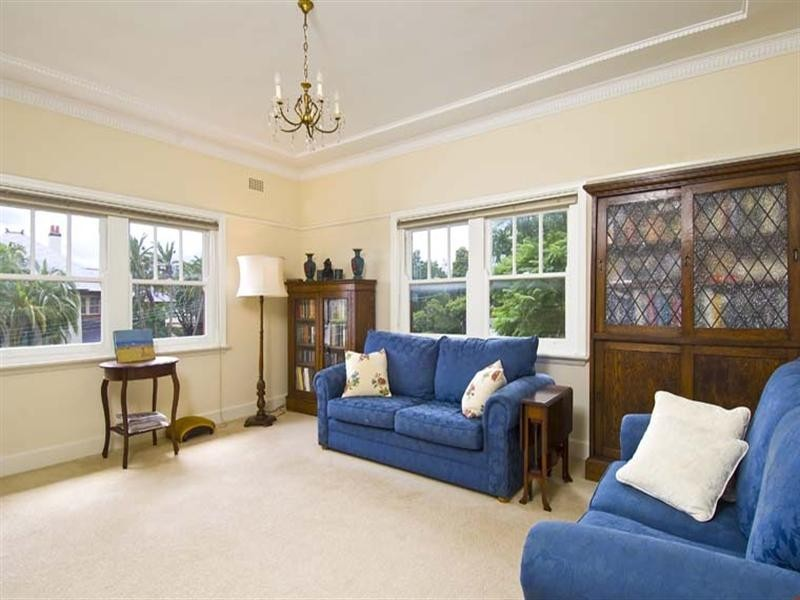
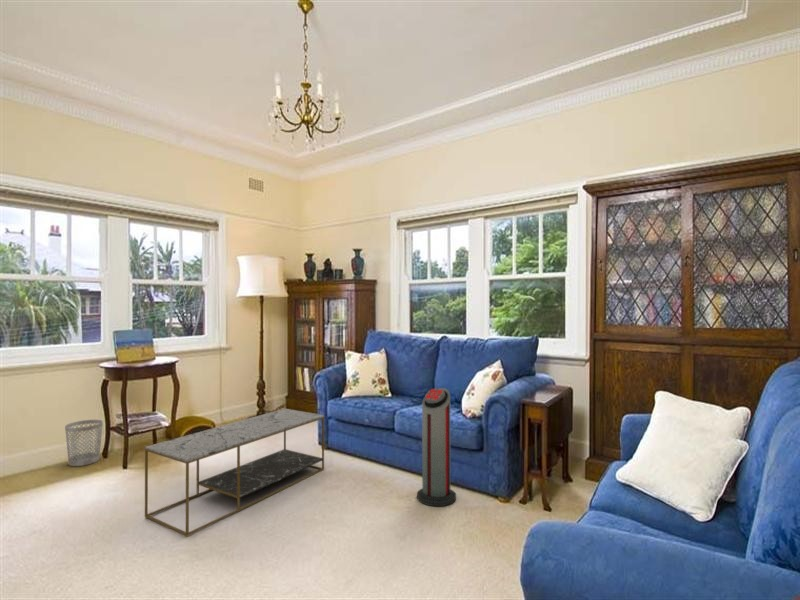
+ air purifier [416,387,457,507]
+ coffee table [144,408,325,537]
+ wastebasket [64,419,104,467]
